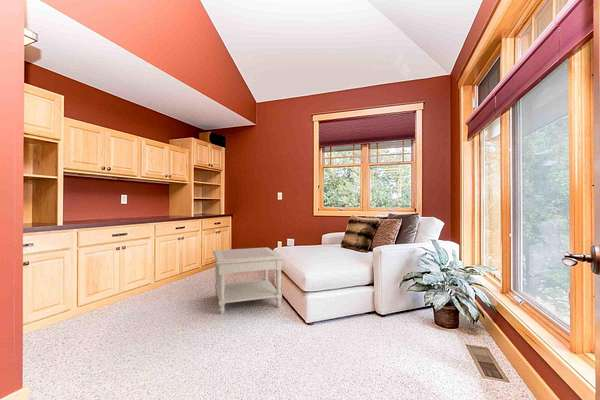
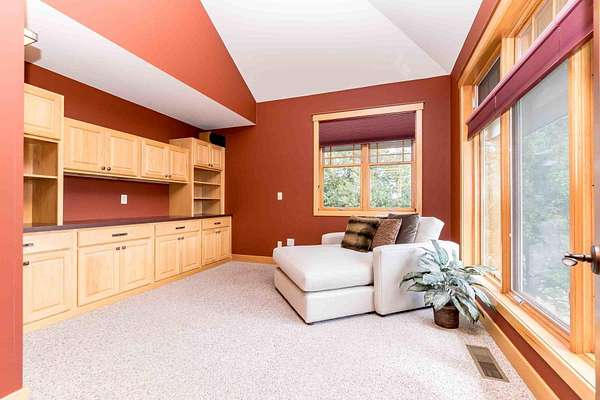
- side table [212,246,285,316]
